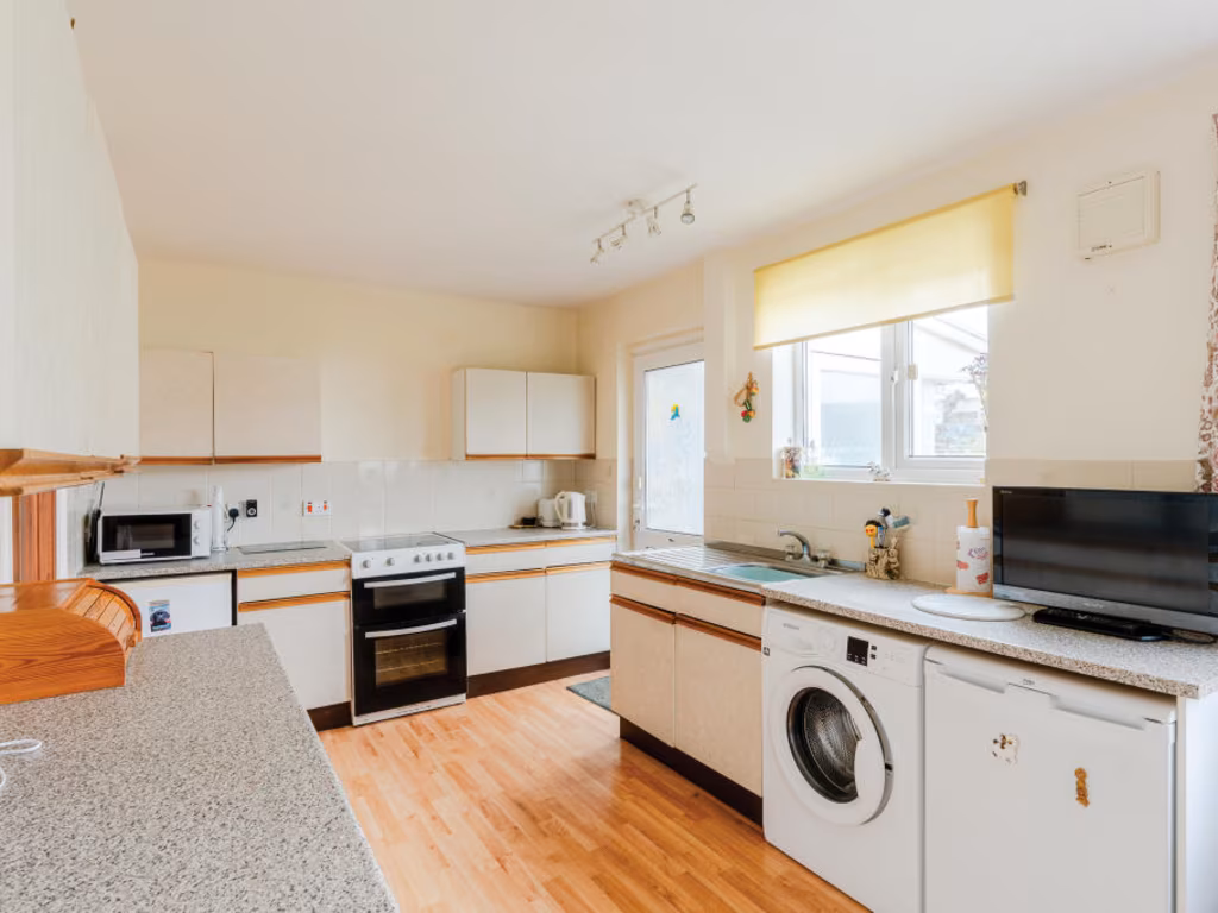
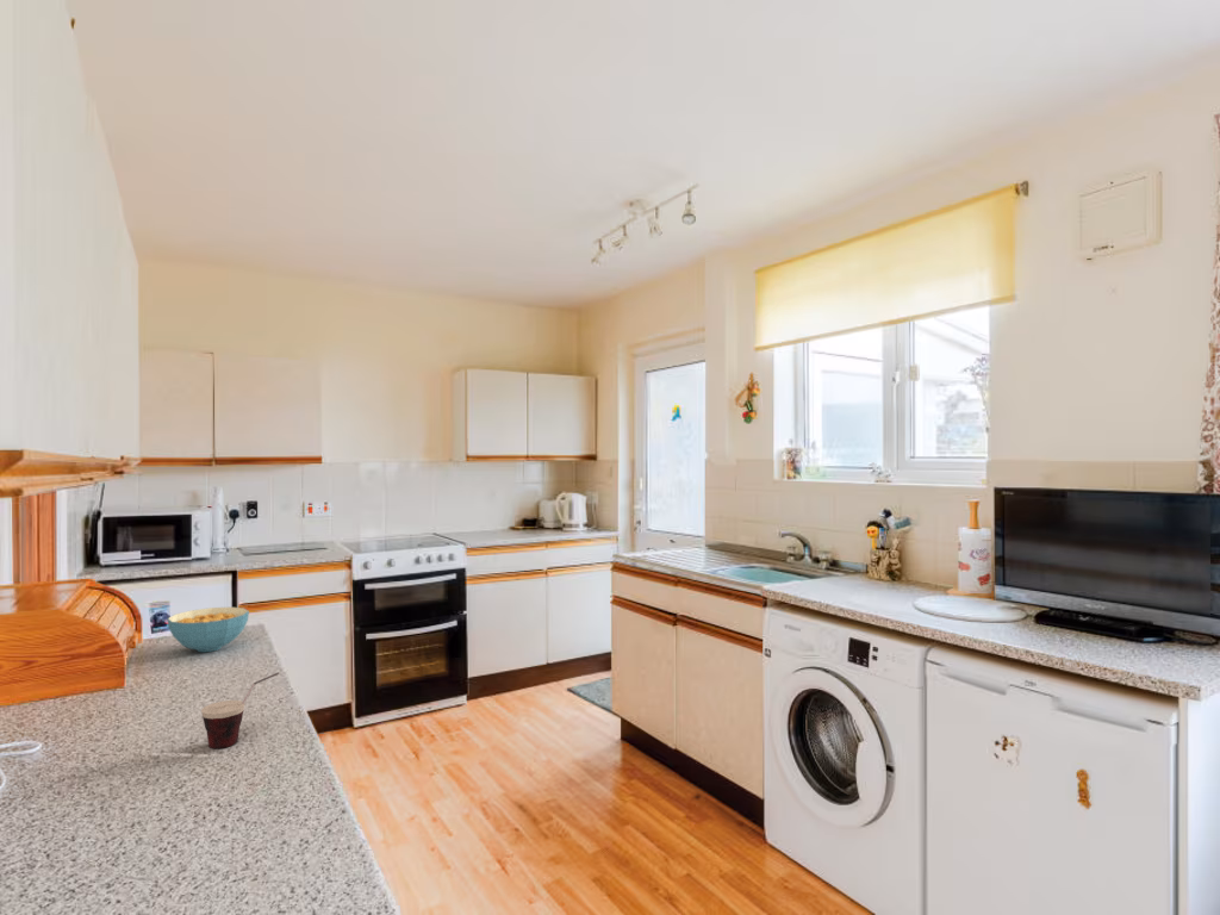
+ cereal bowl [166,606,250,653]
+ cup [200,671,280,749]
